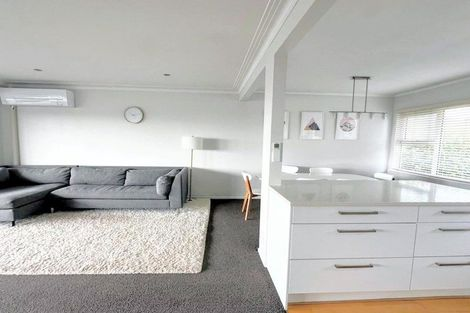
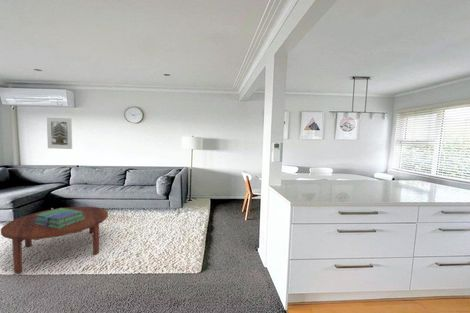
+ stack of books [34,207,85,229]
+ coffee table [0,206,109,275]
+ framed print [46,117,73,150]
